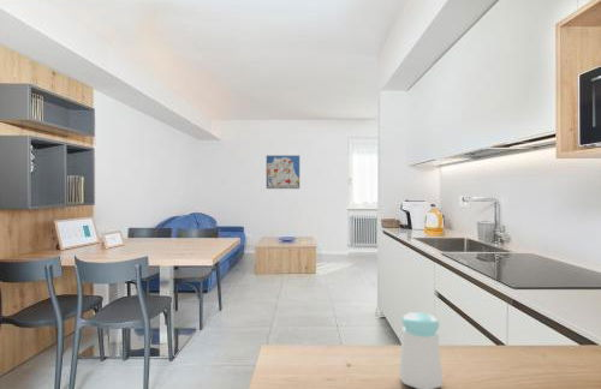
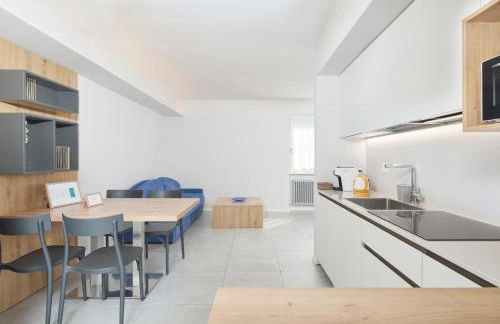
- wall art [266,155,300,190]
- salt shaker [398,311,444,389]
